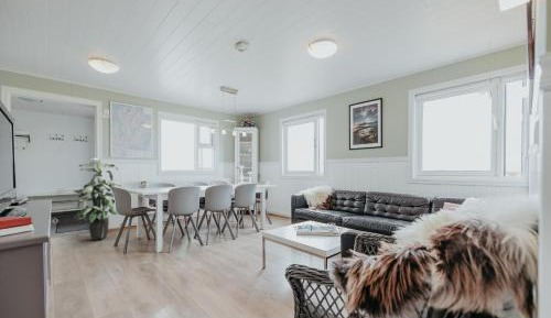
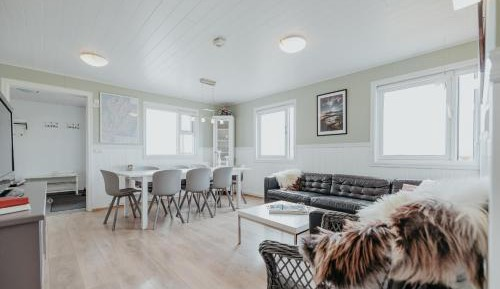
- indoor plant [72,156,122,241]
